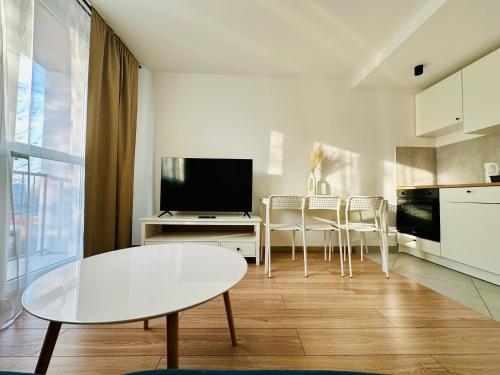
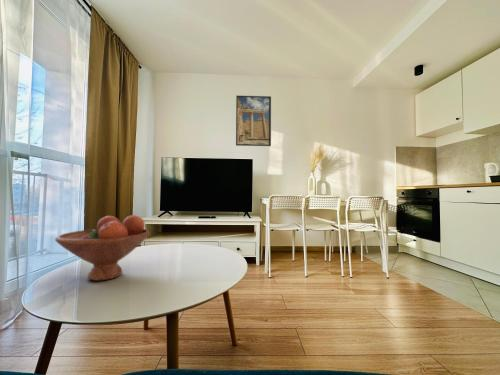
+ fruit bowl [54,214,151,282]
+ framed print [235,95,272,147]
